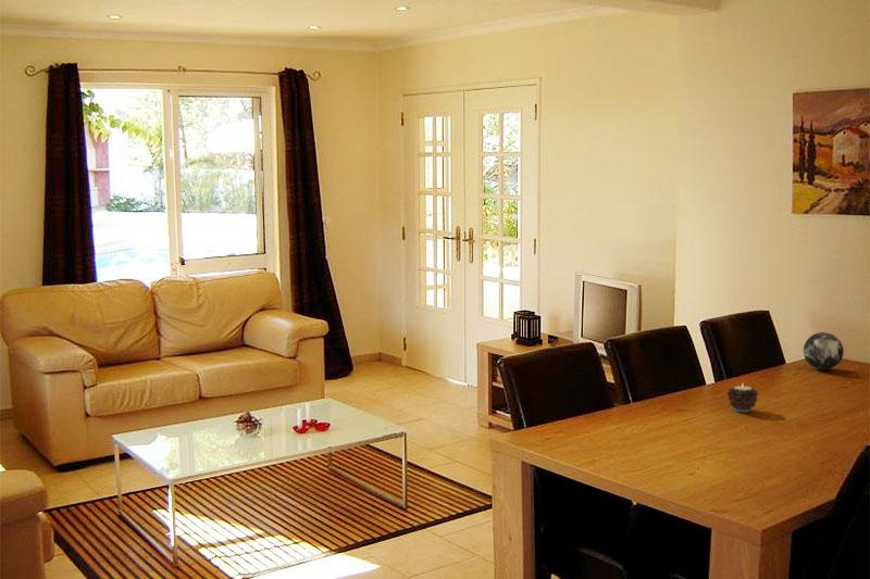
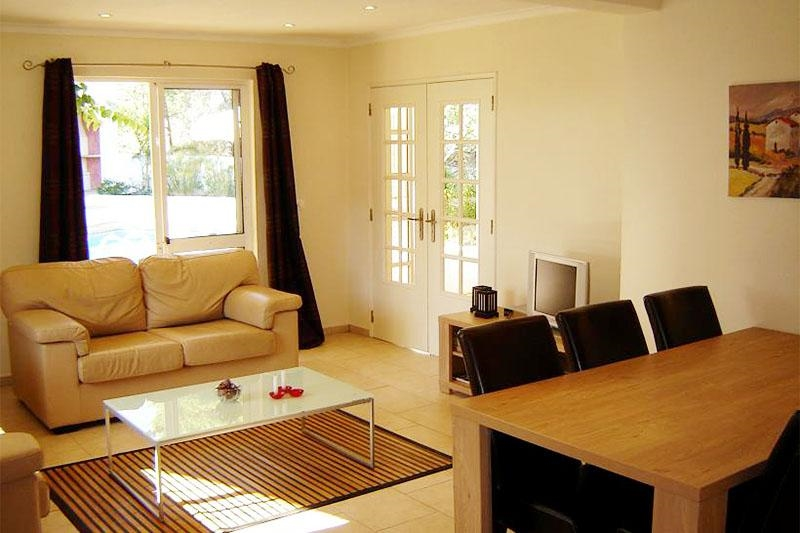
- candle [726,383,759,413]
- decorative orb [803,331,845,370]
